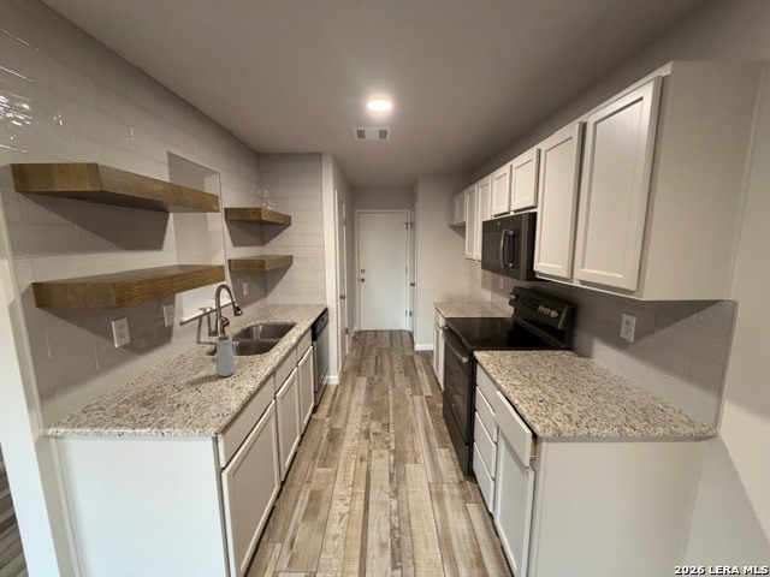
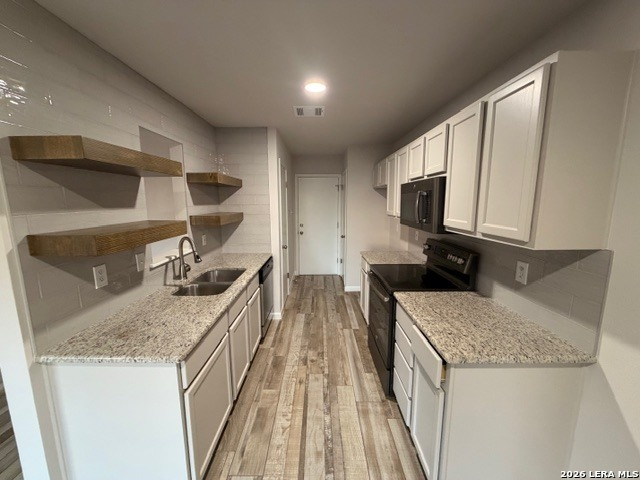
- bottle [208,334,237,377]
